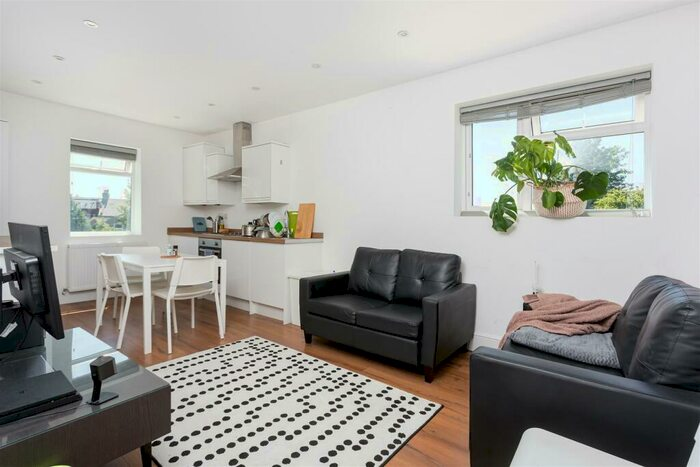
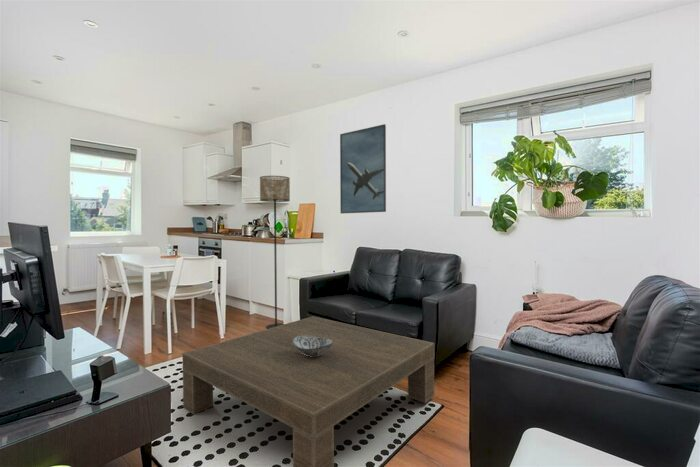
+ coffee table [181,316,436,467]
+ floor lamp [259,175,291,329]
+ decorative bowl [292,336,333,357]
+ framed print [339,123,387,215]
